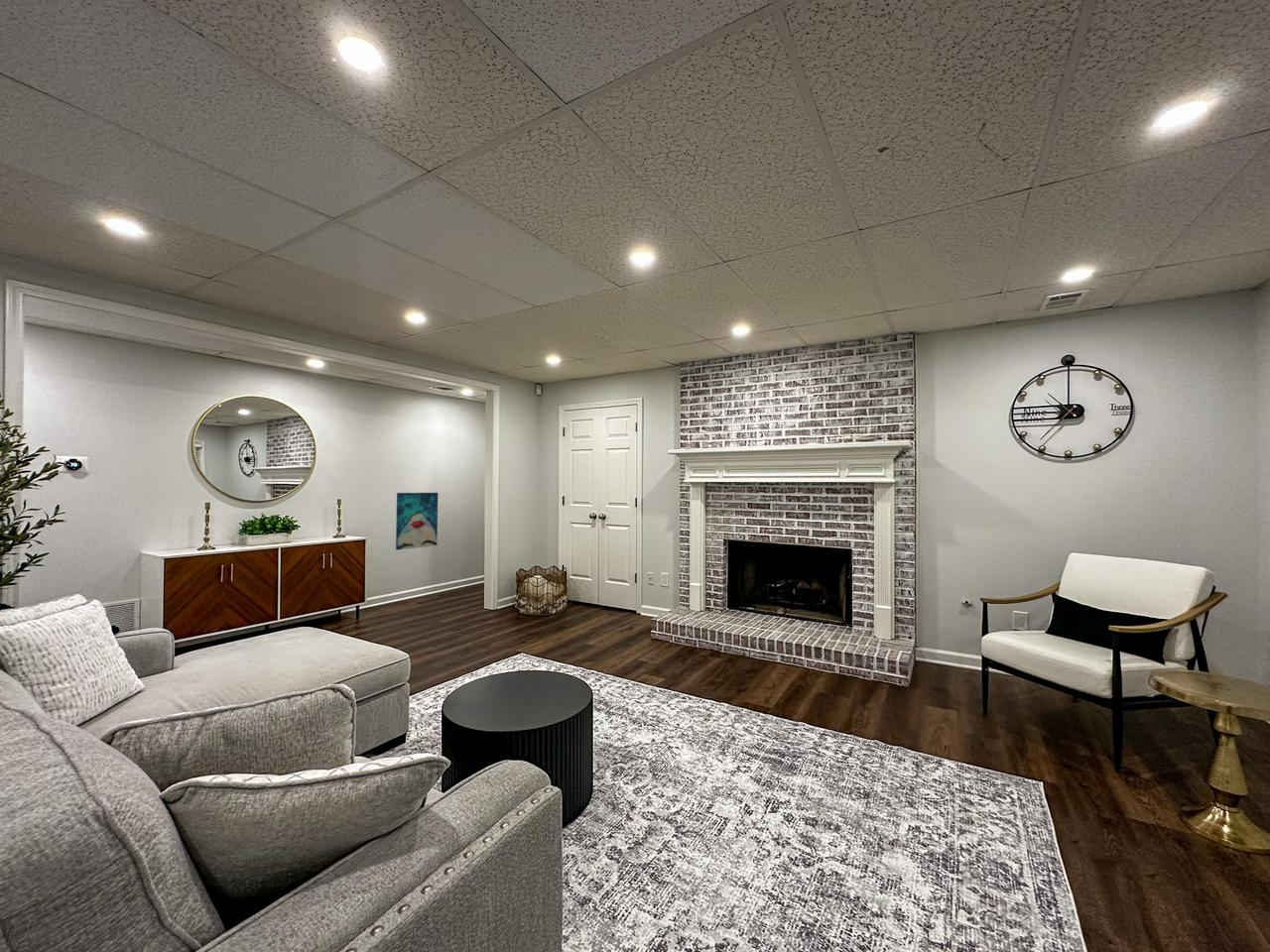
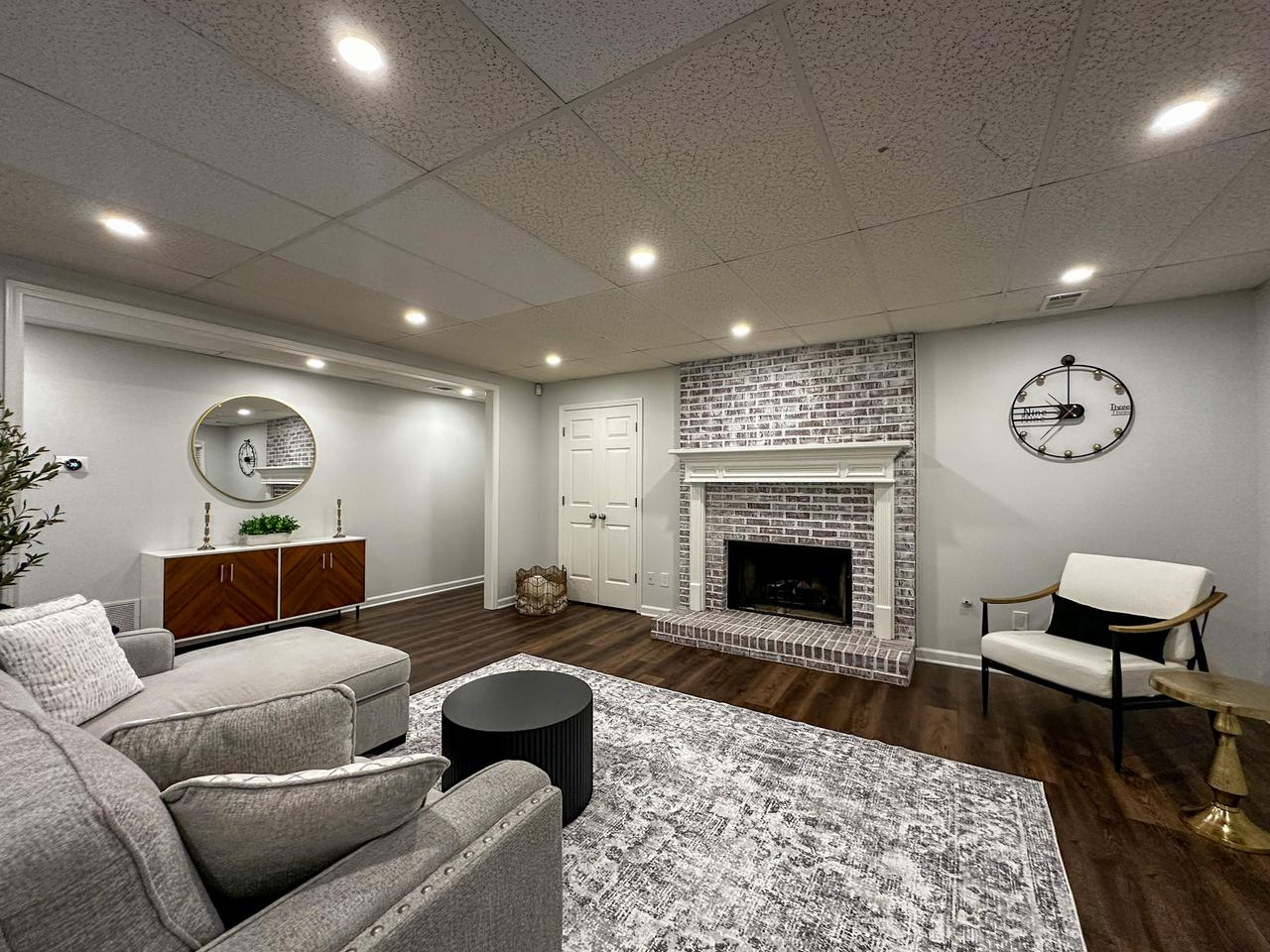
- wall art [395,492,439,550]
